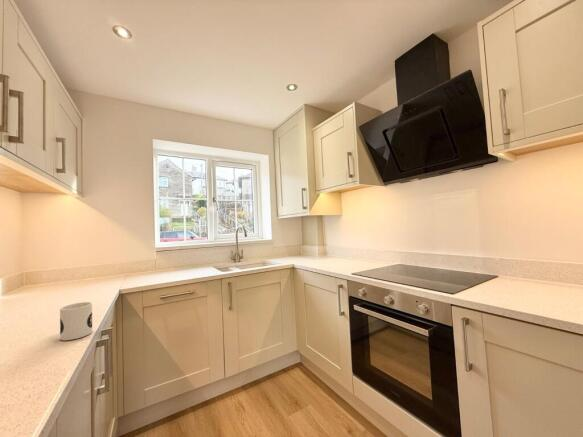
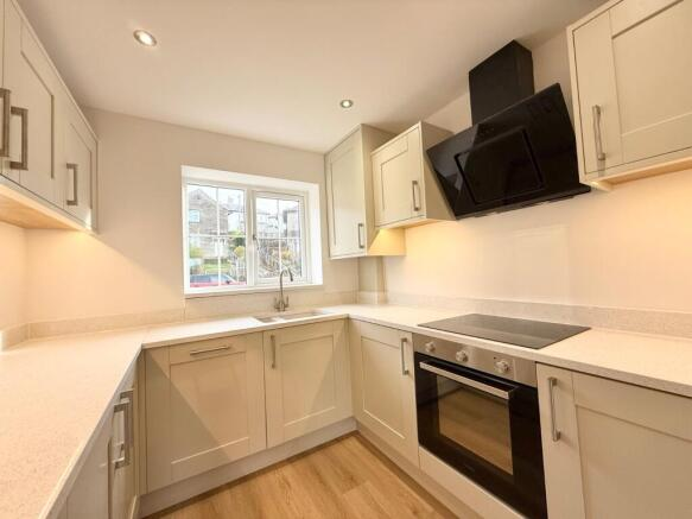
- mug [59,301,93,341]
